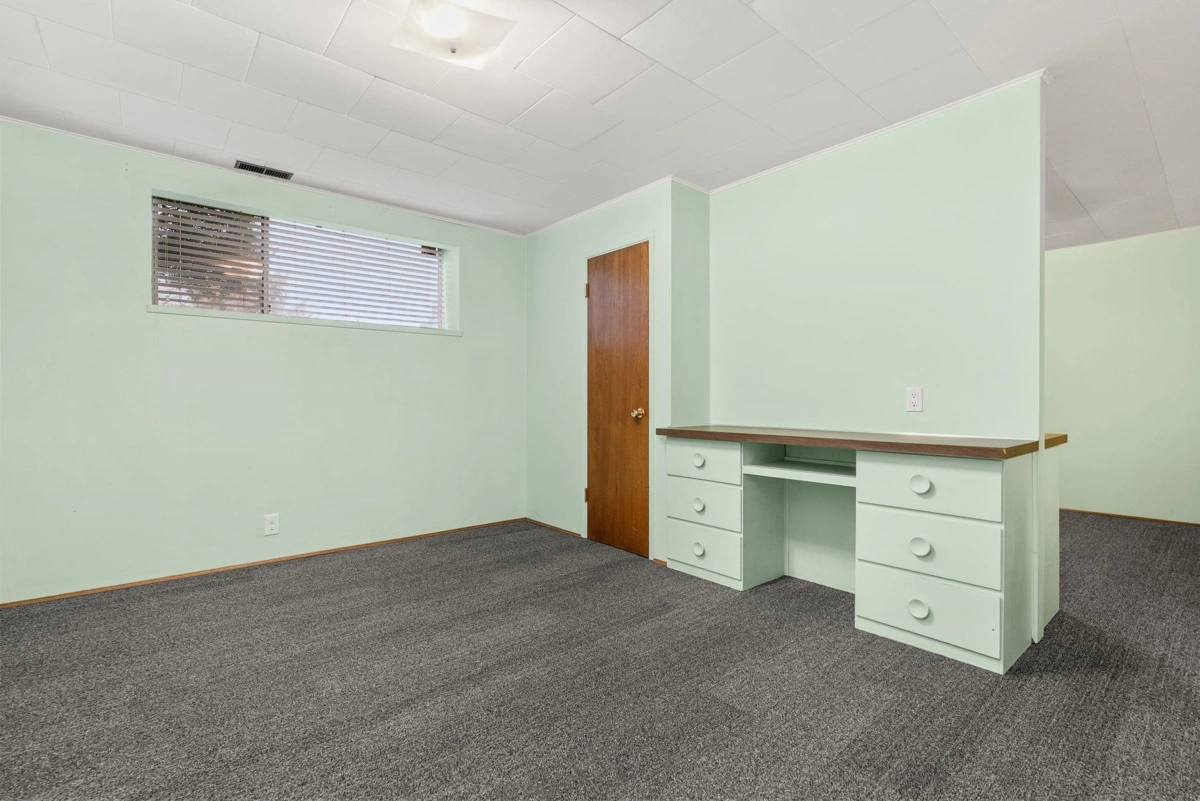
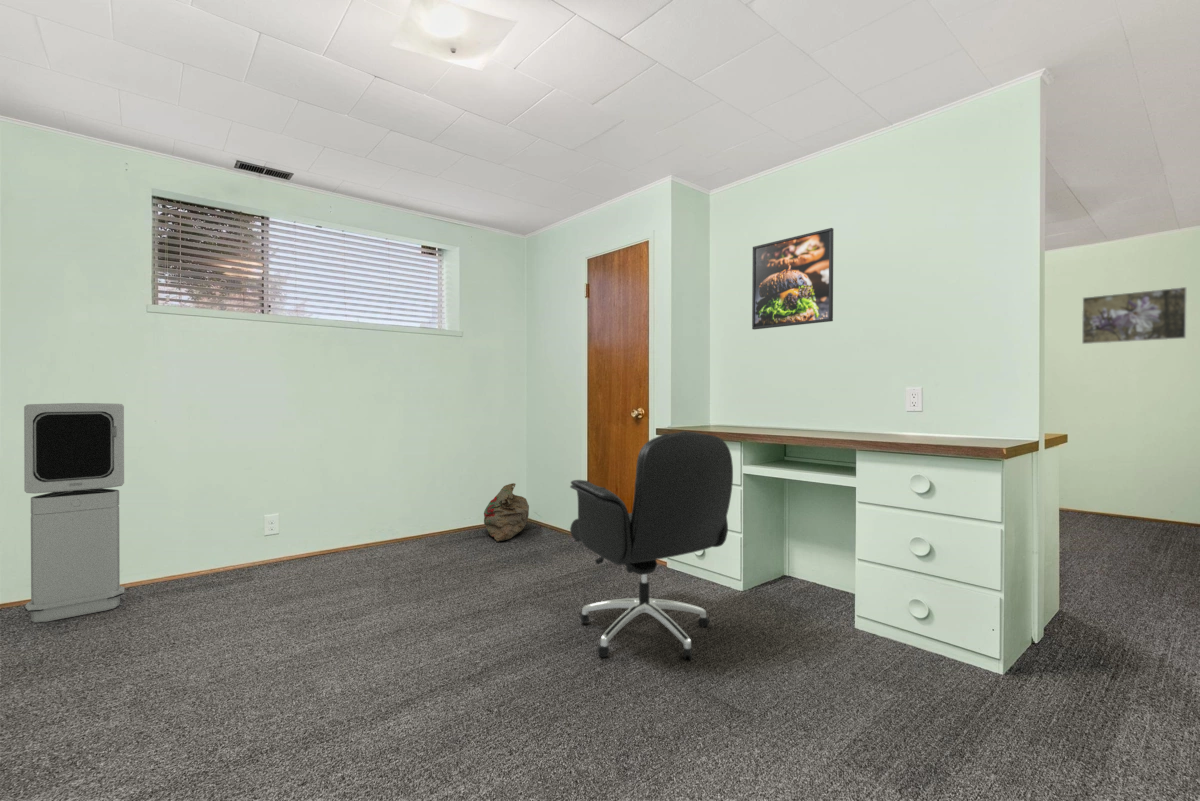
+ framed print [751,227,835,331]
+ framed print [1081,286,1188,345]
+ bag [483,482,530,543]
+ office chair [569,430,734,660]
+ air purifier [23,402,125,623]
